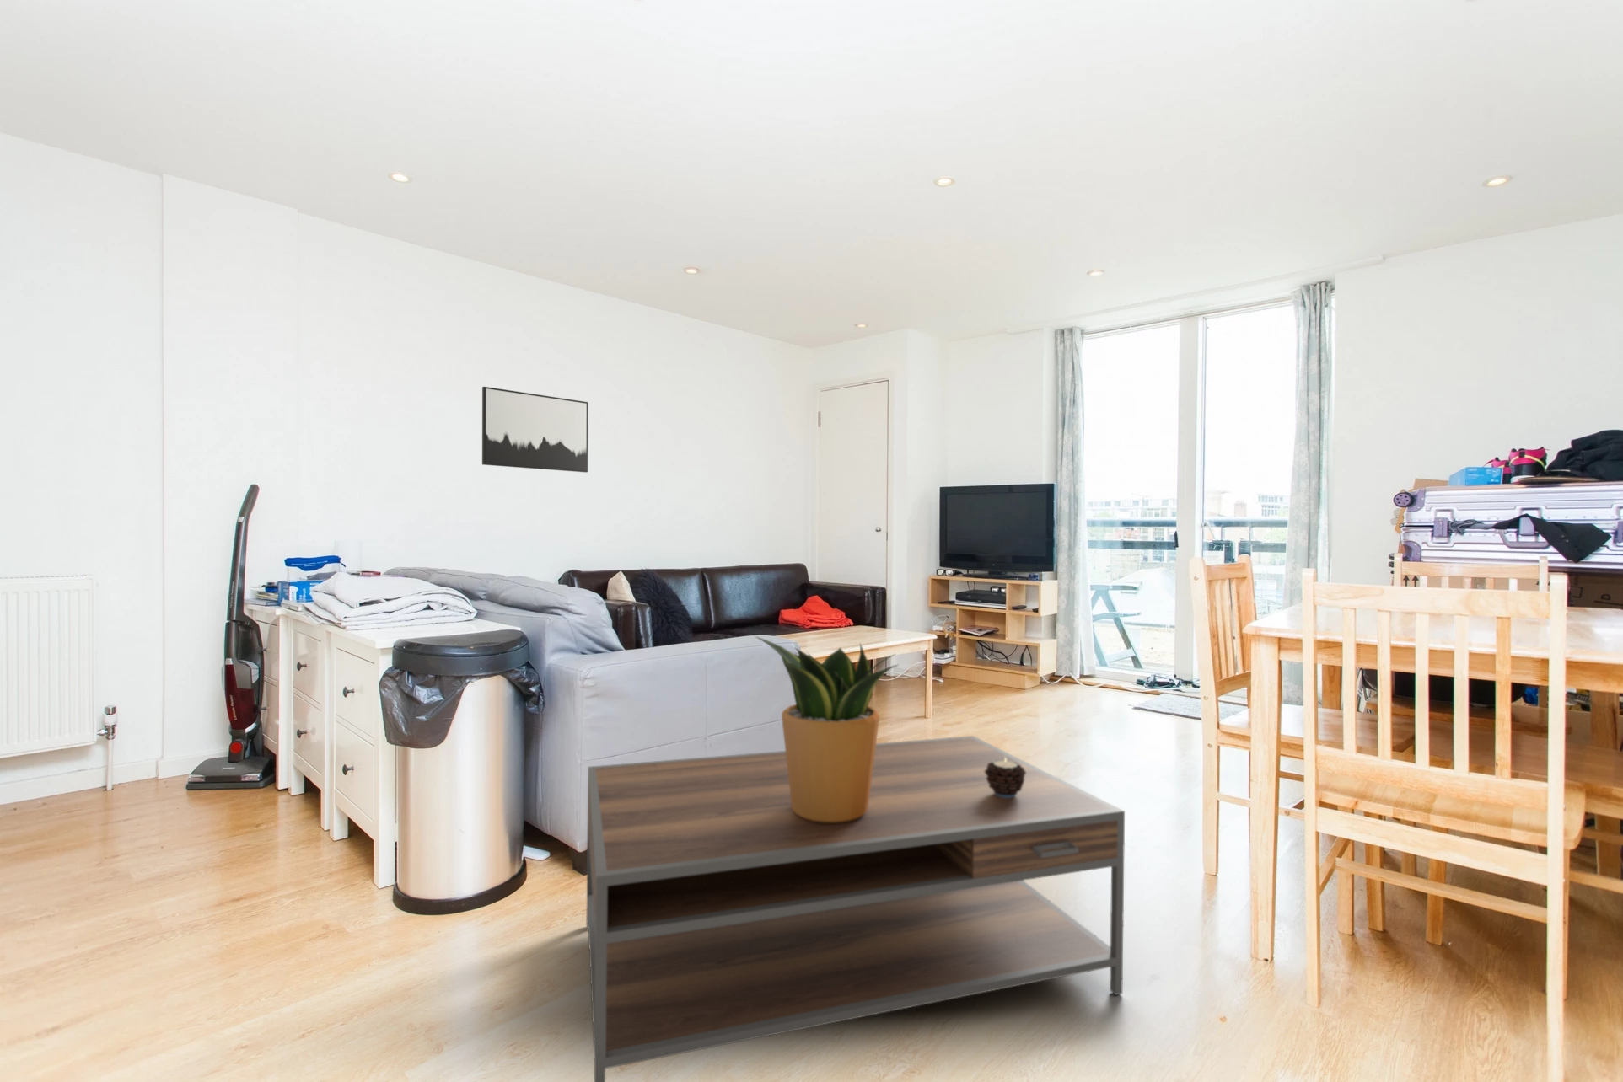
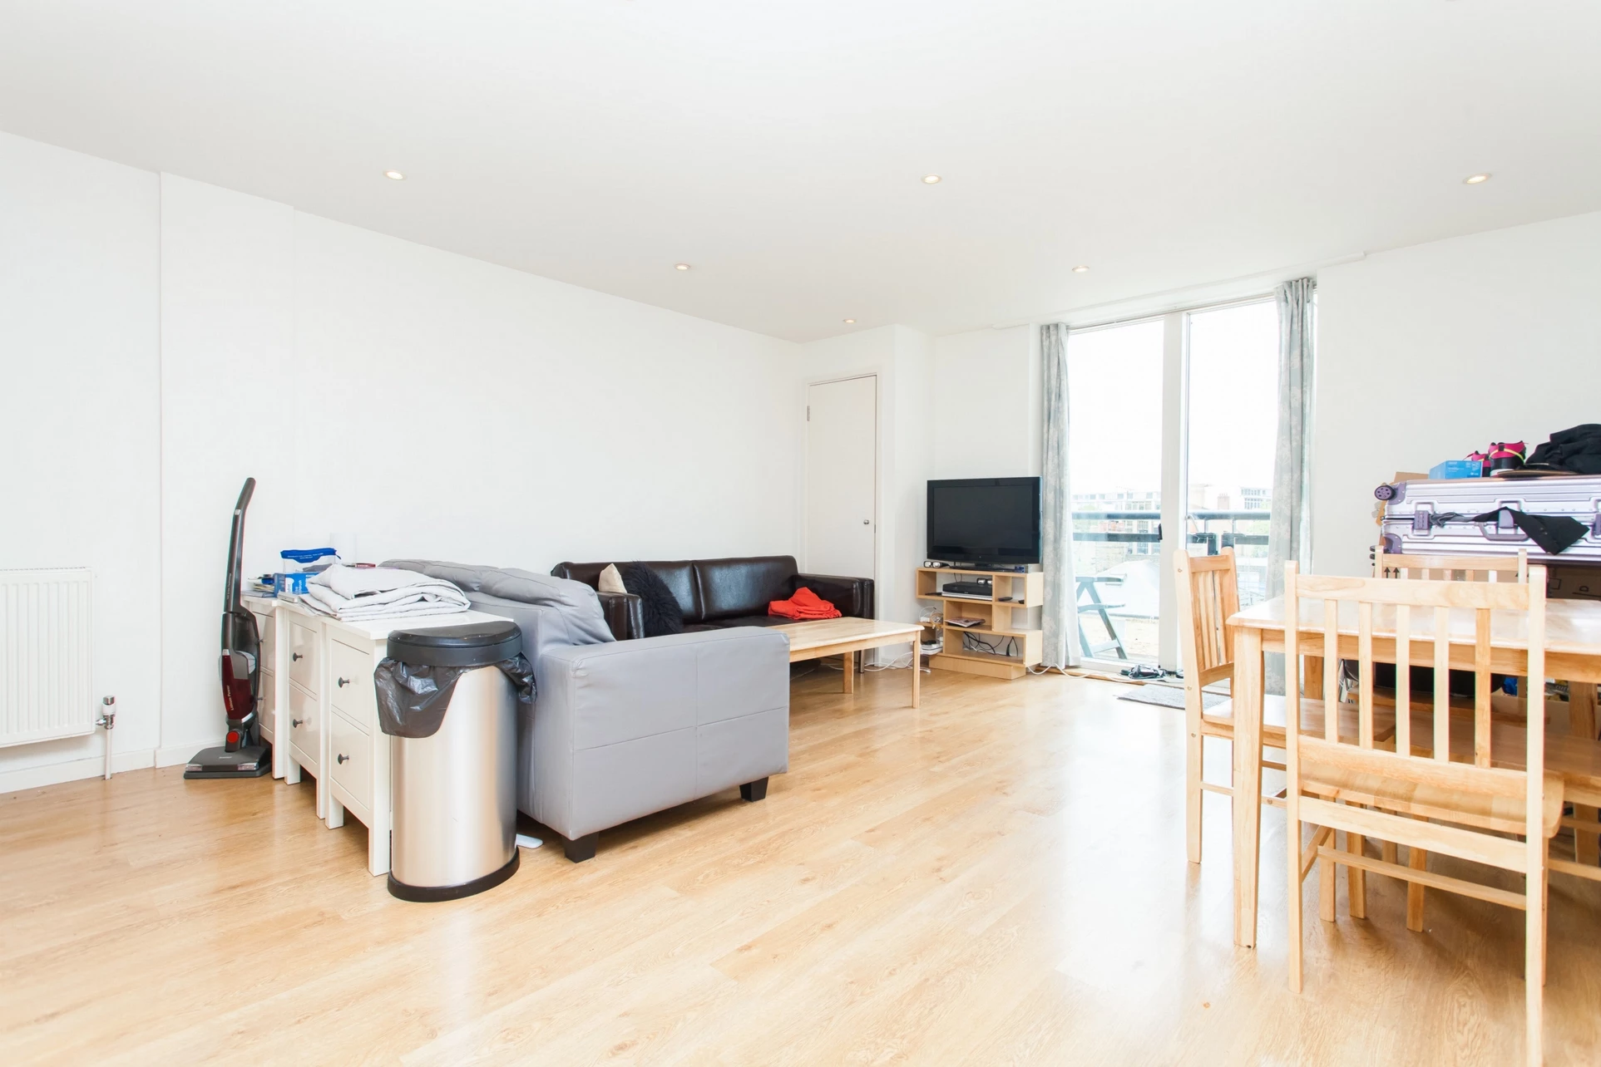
- candle [984,757,1026,798]
- wall art [482,386,588,472]
- coffee table [586,734,1125,1082]
- potted plant [755,635,900,824]
